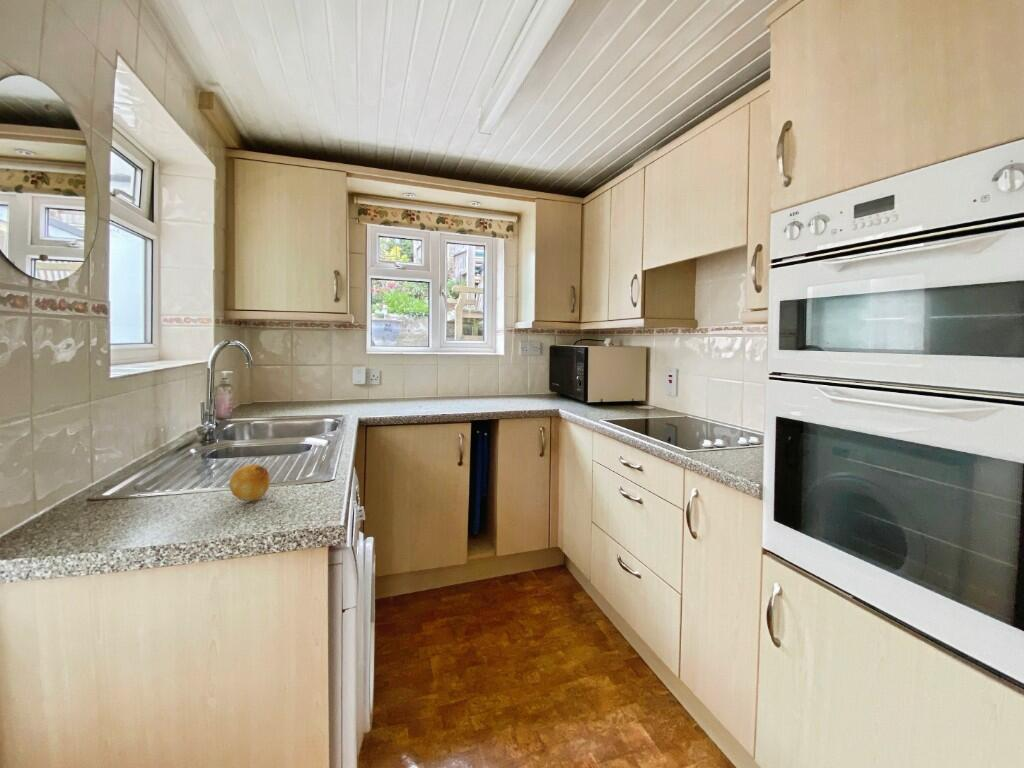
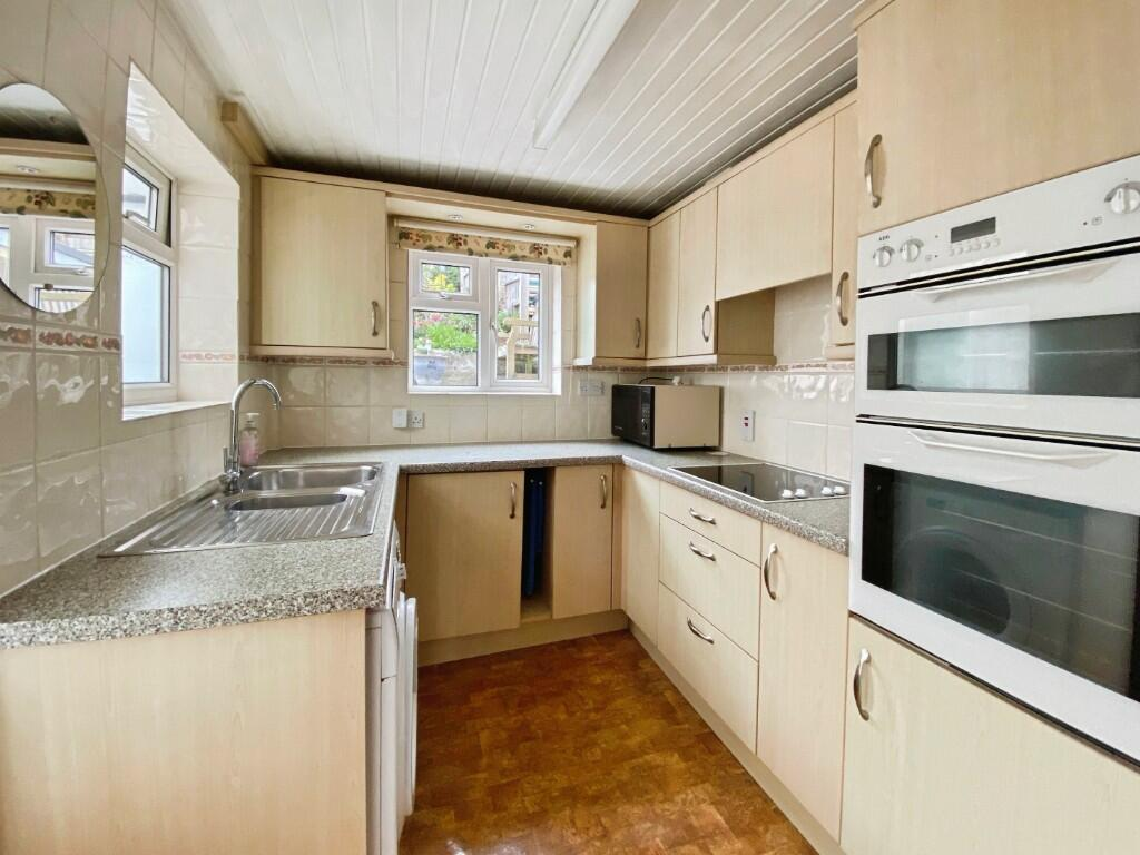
- fruit [229,463,271,502]
